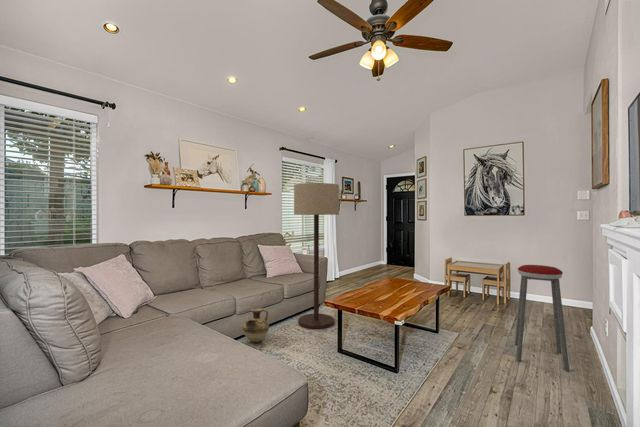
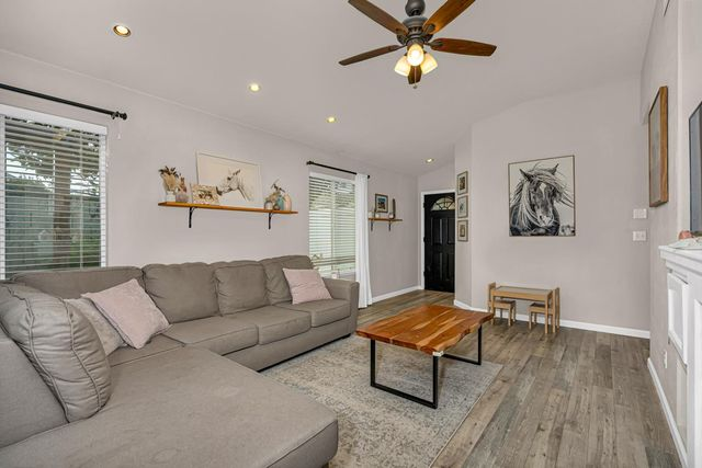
- music stool [514,264,570,372]
- ceramic jug [242,307,270,344]
- floor lamp [293,182,340,330]
